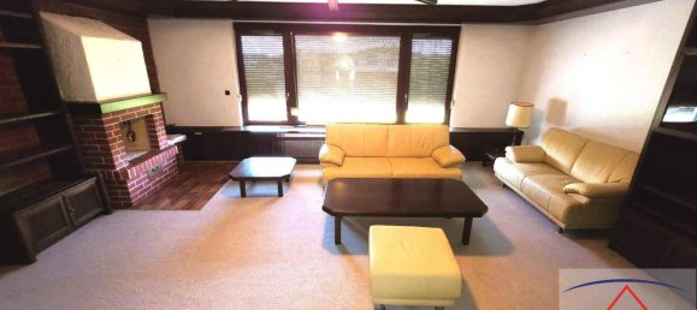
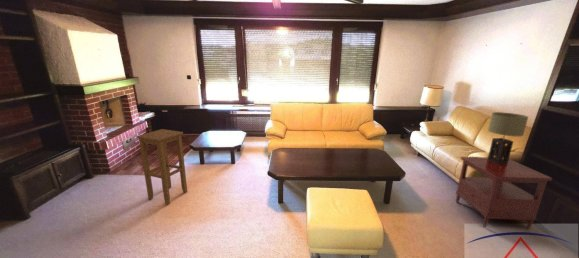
+ table lamp [487,111,529,164]
+ stool [135,128,188,206]
+ side table [455,156,553,230]
